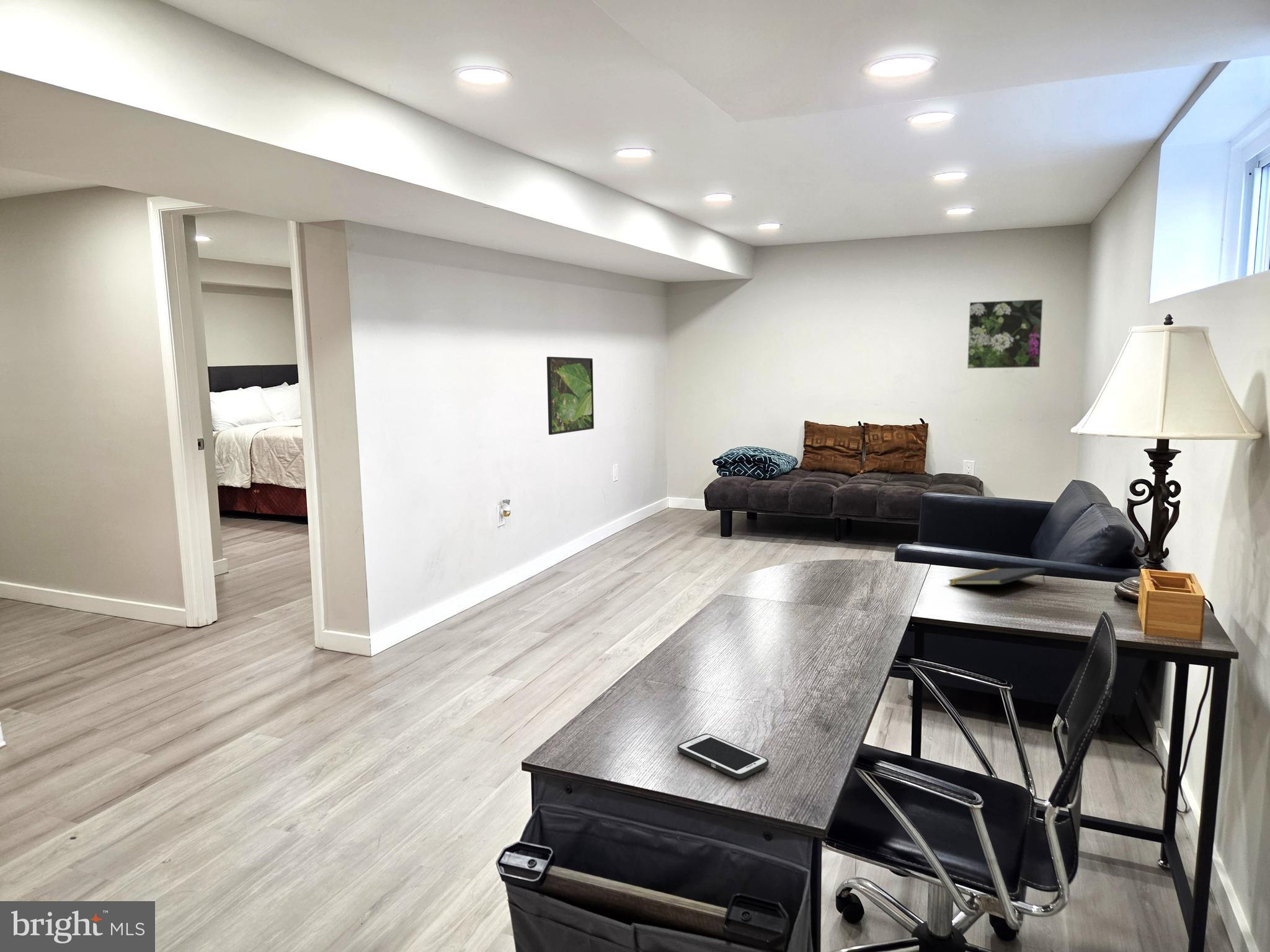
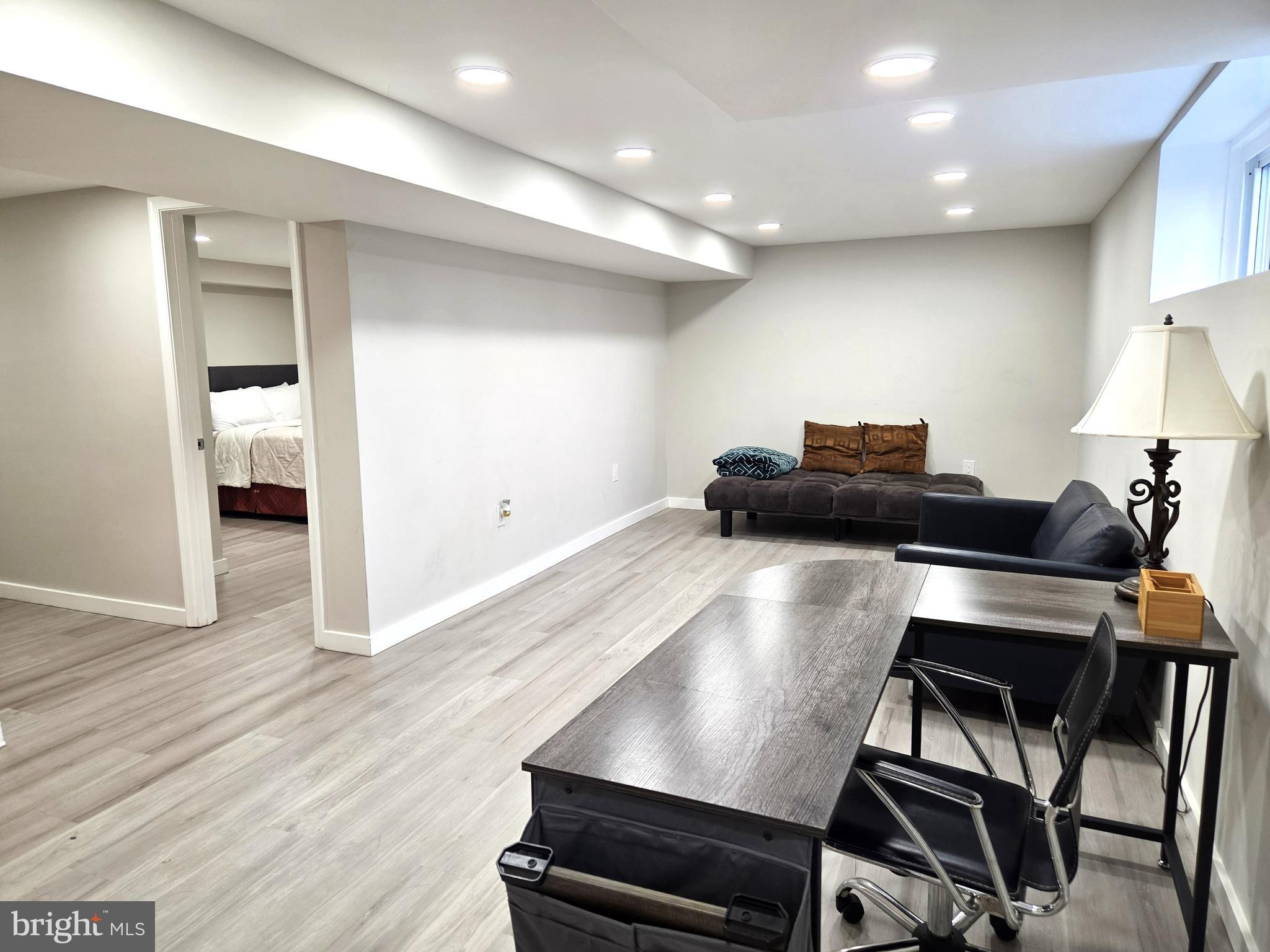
- notepad [948,567,1046,586]
- cell phone [677,733,770,780]
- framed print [967,299,1044,369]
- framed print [546,356,595,436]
